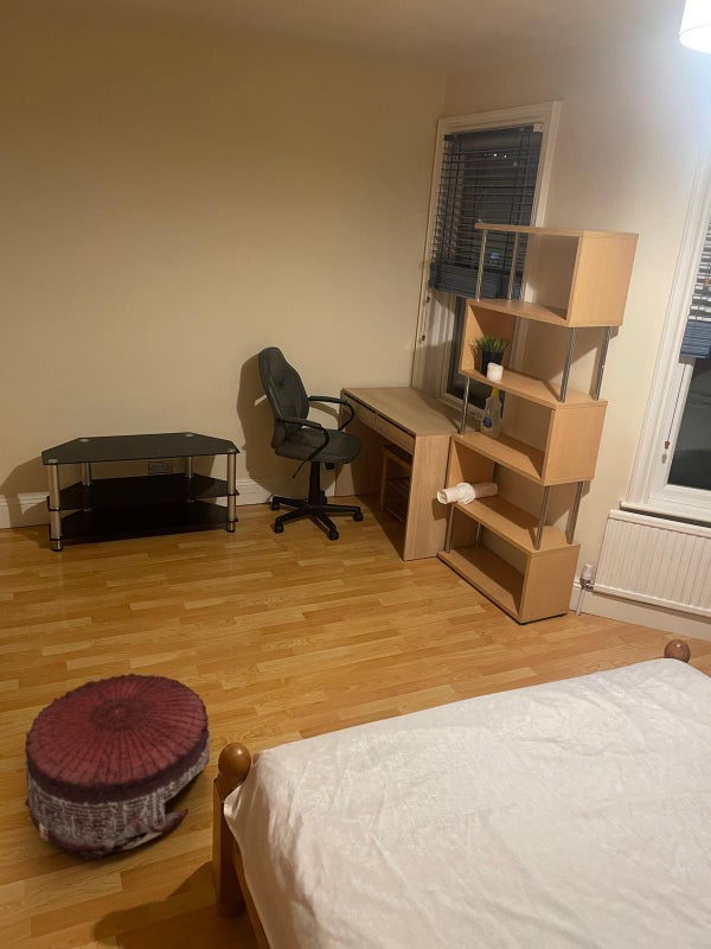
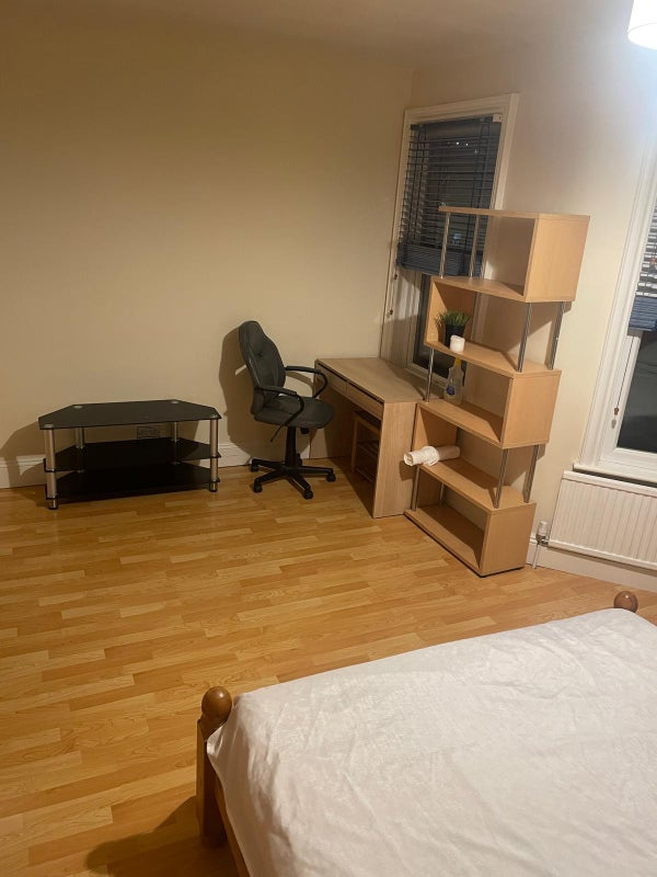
- pouf [24,673,211,862]
